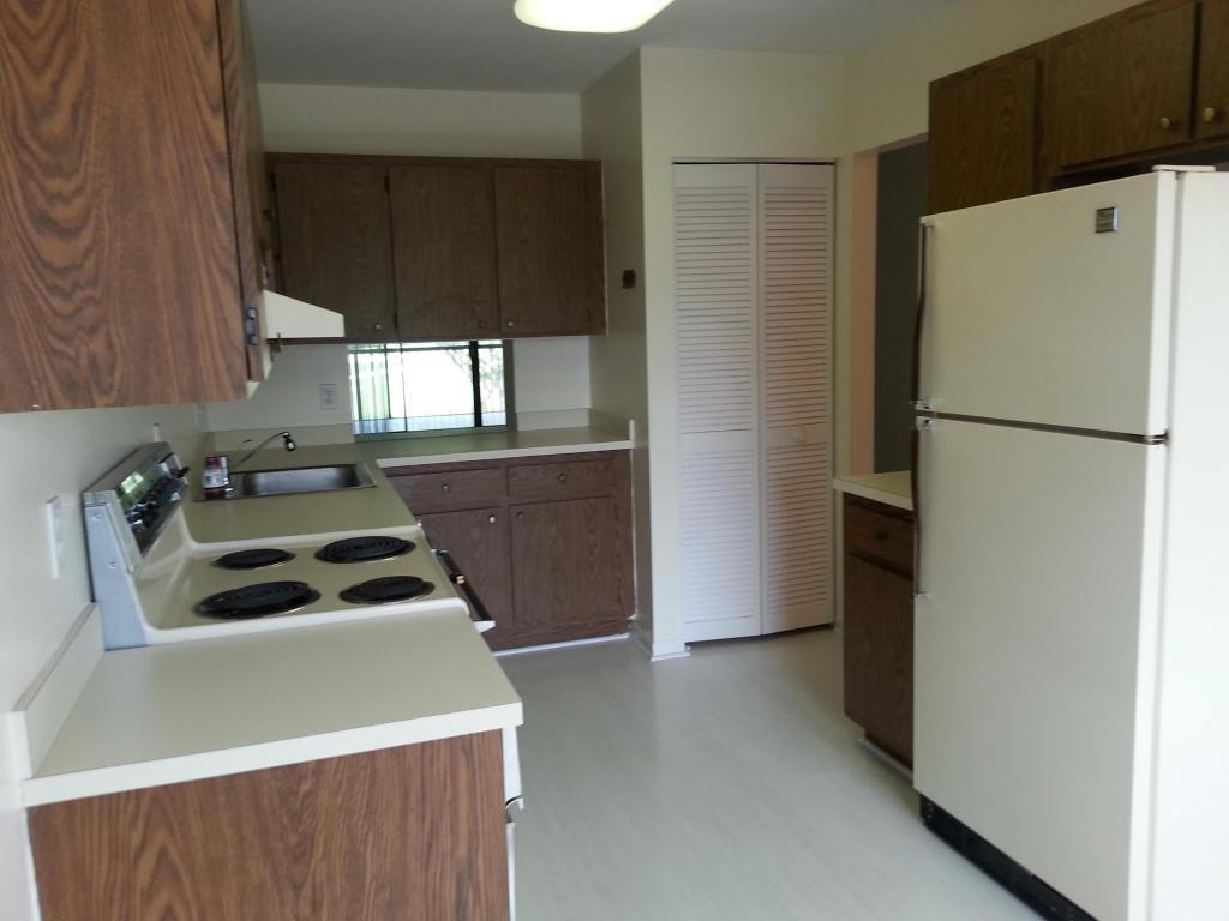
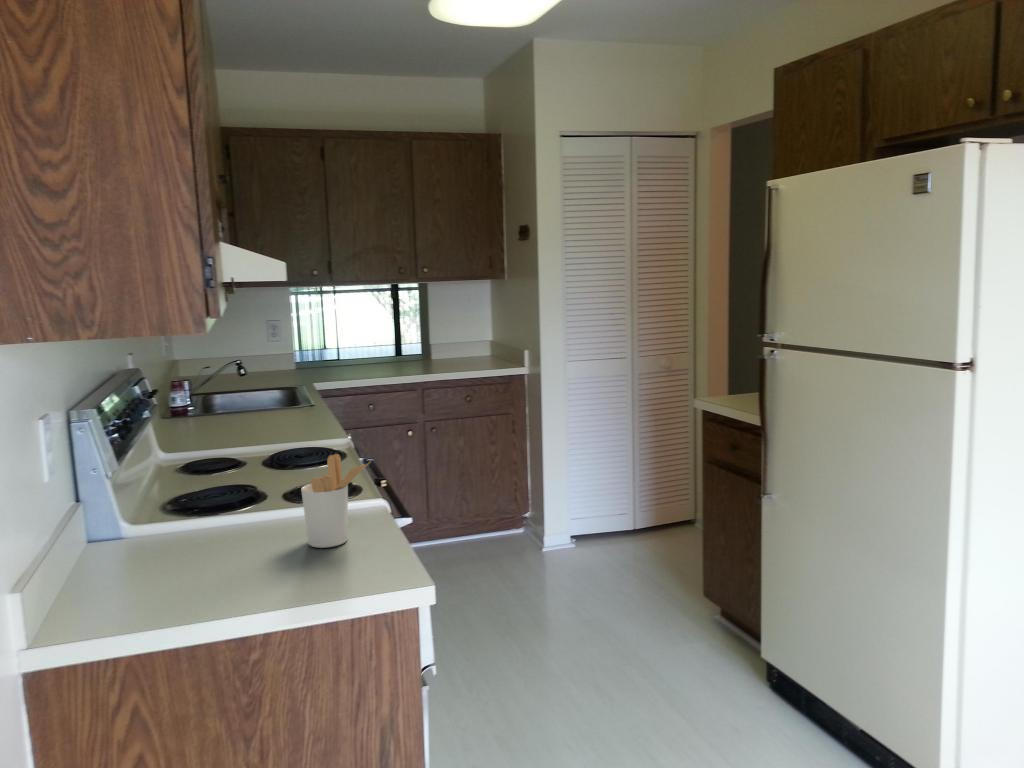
+ utensil holder [300,453,372,549]
